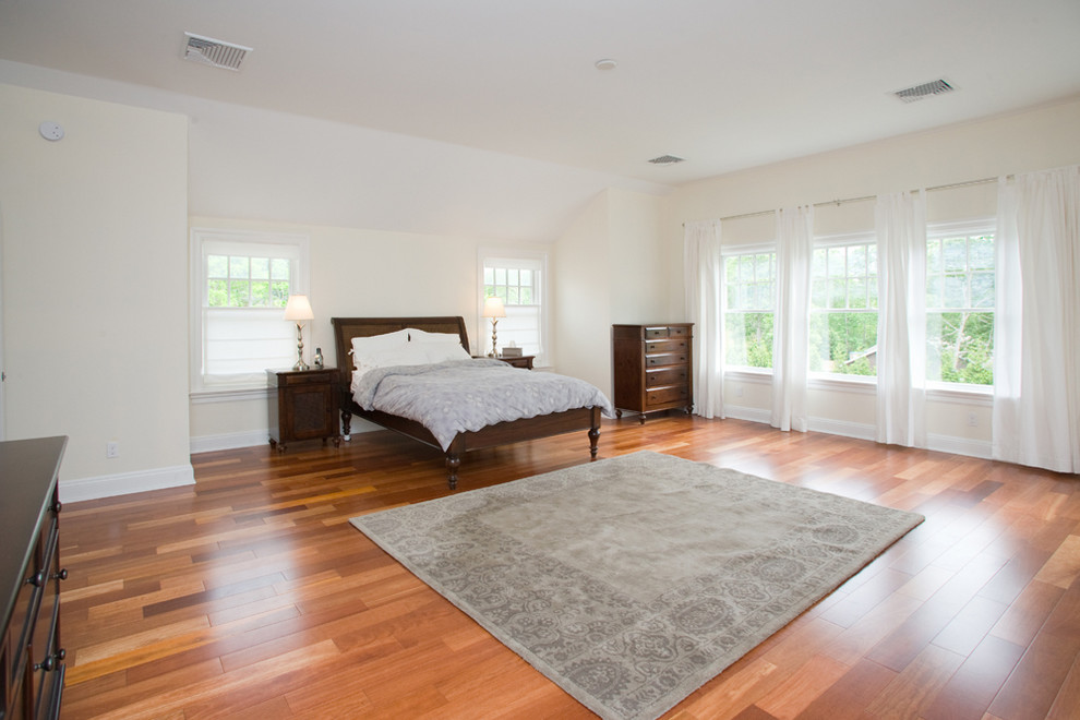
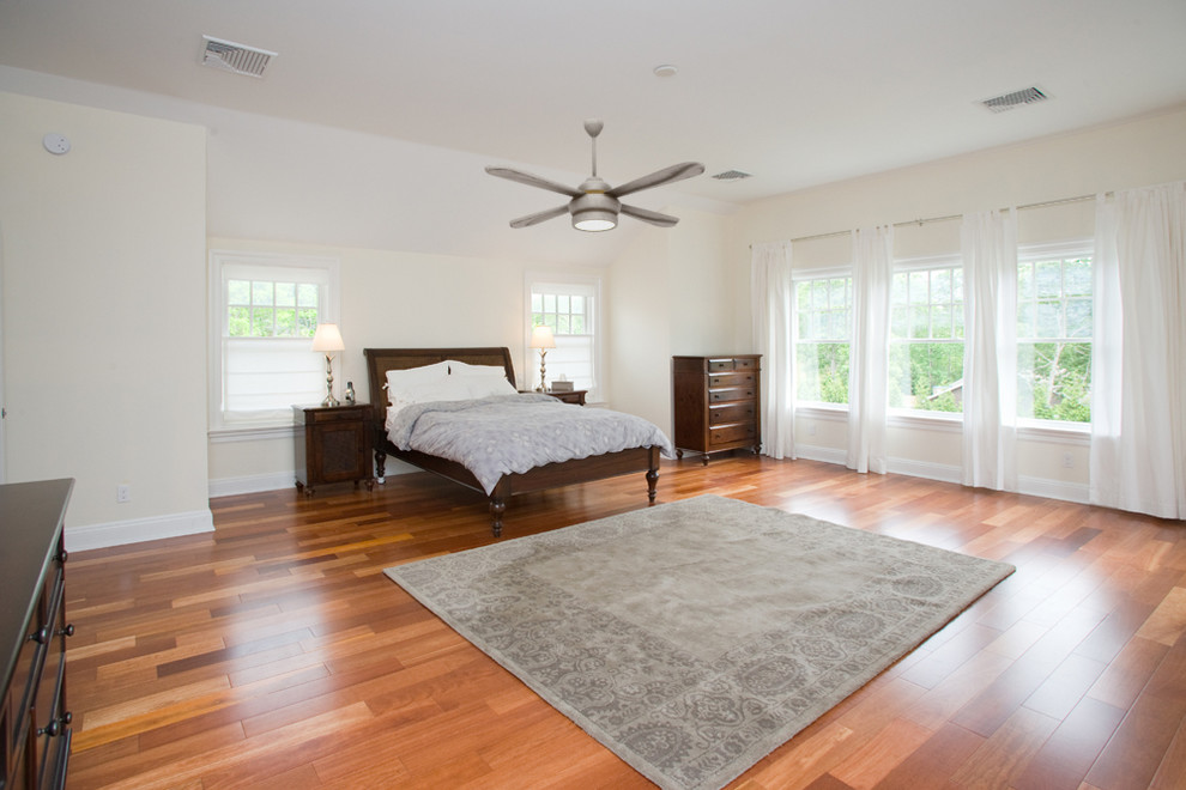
+ ceiling fan [483,117,707,233]
